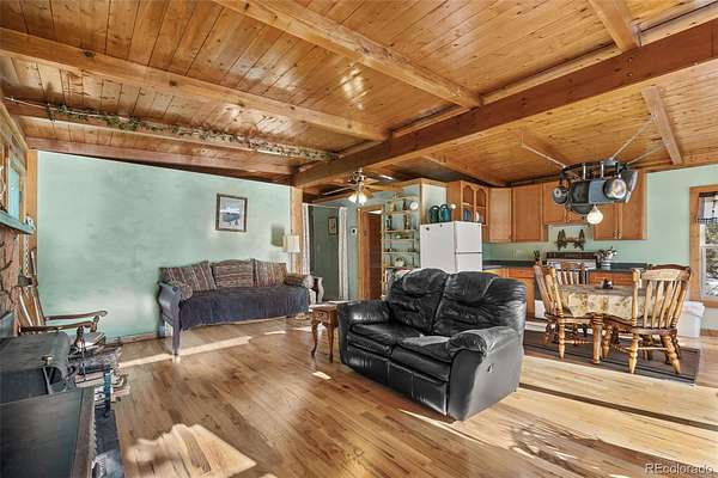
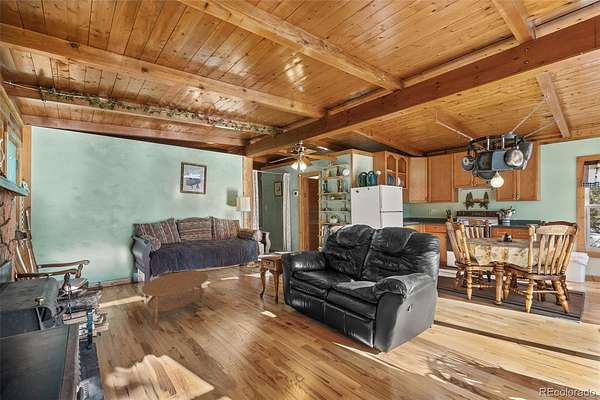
+ coffee table [141,270,209,324]
